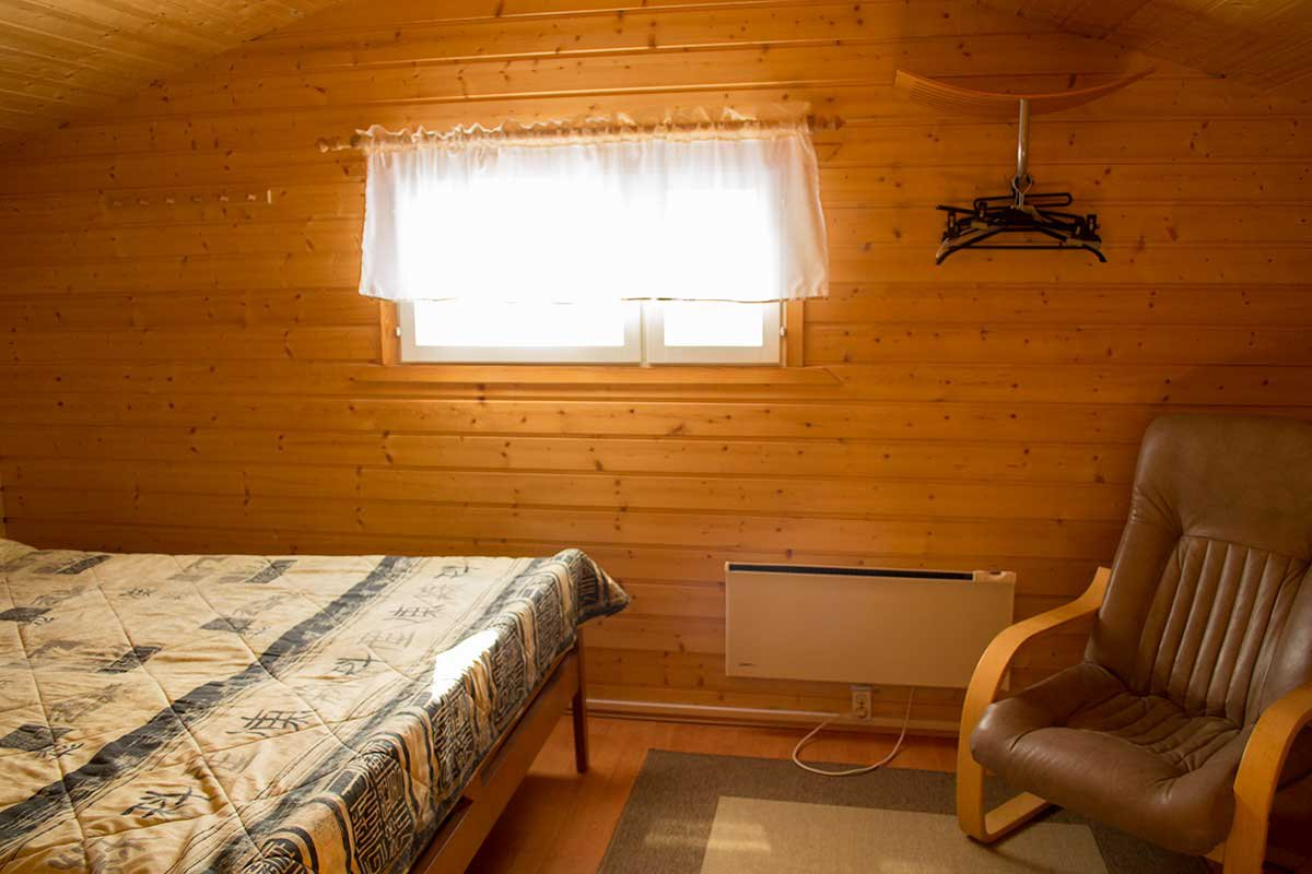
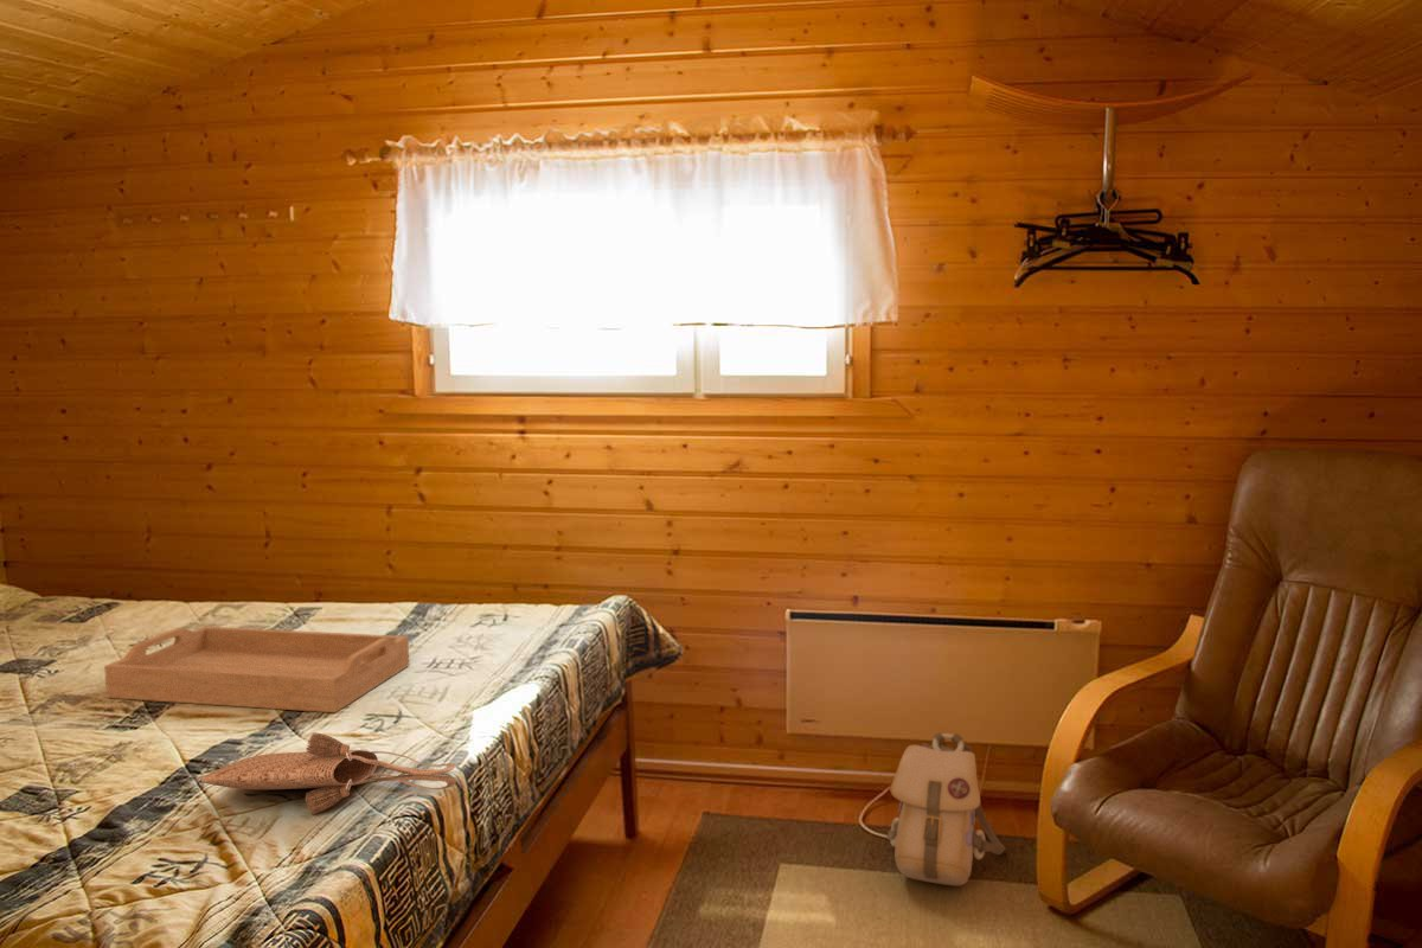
+ backpack [886,731,1007,886]
+ tote bag [200,731,456,815]
+ serving tray [103,626,411,713]
